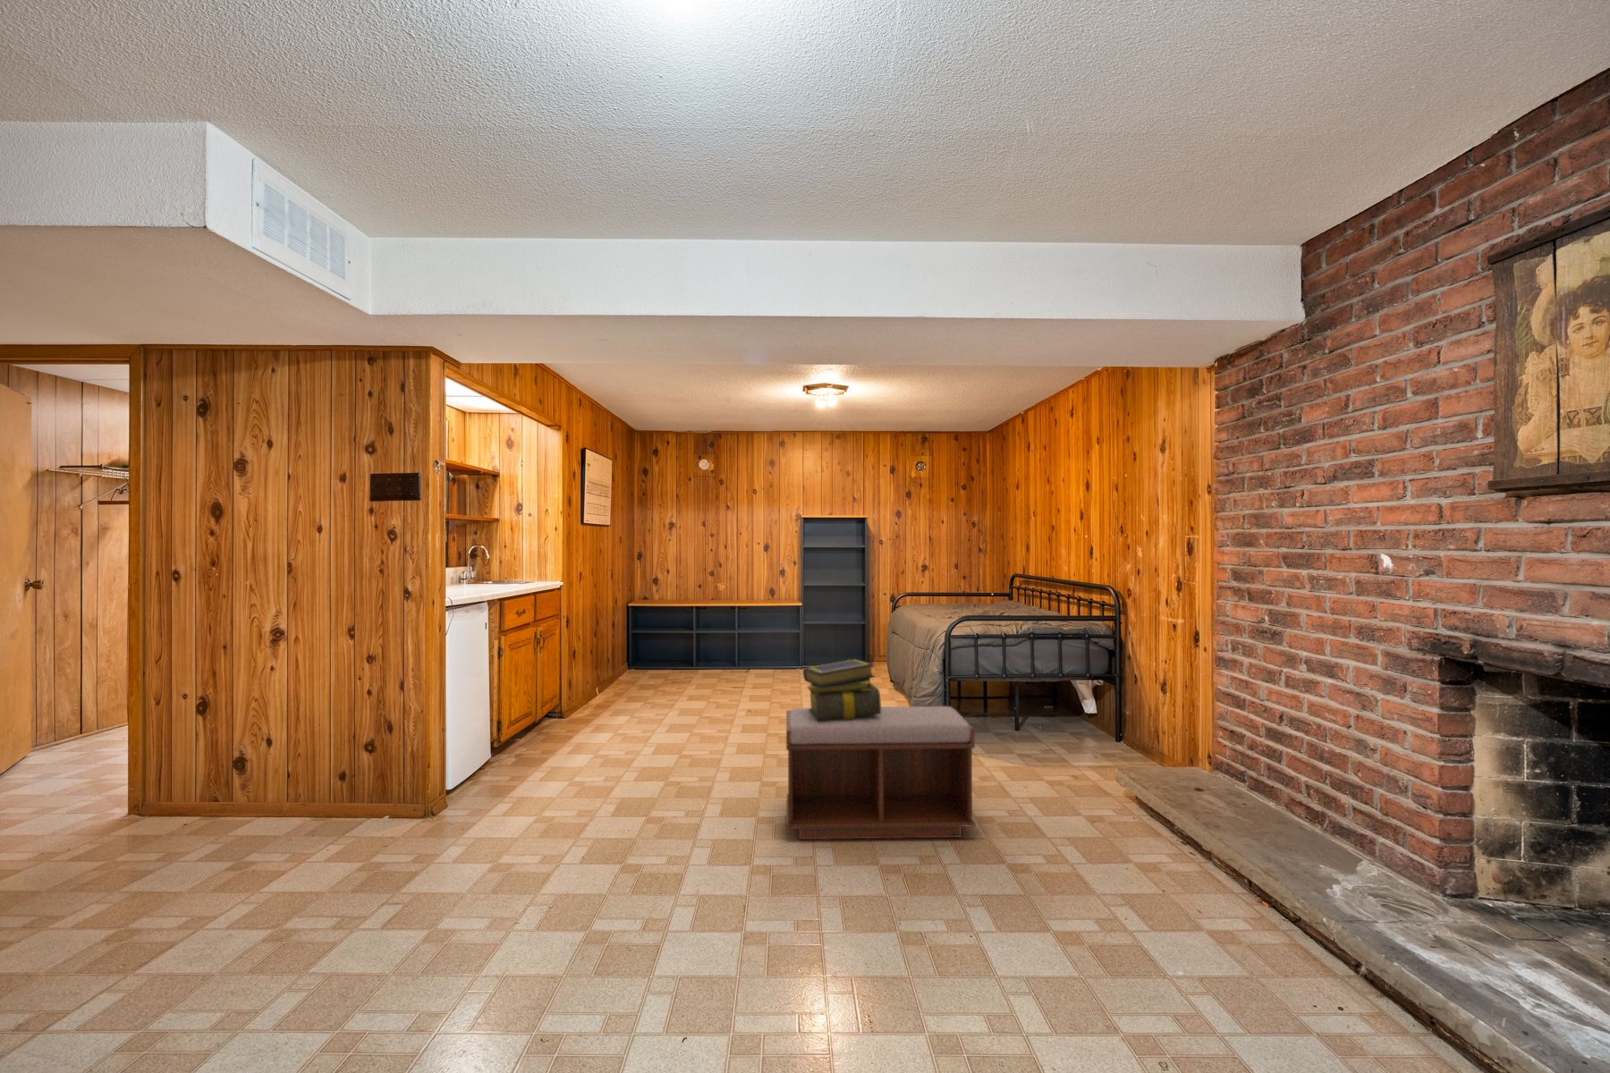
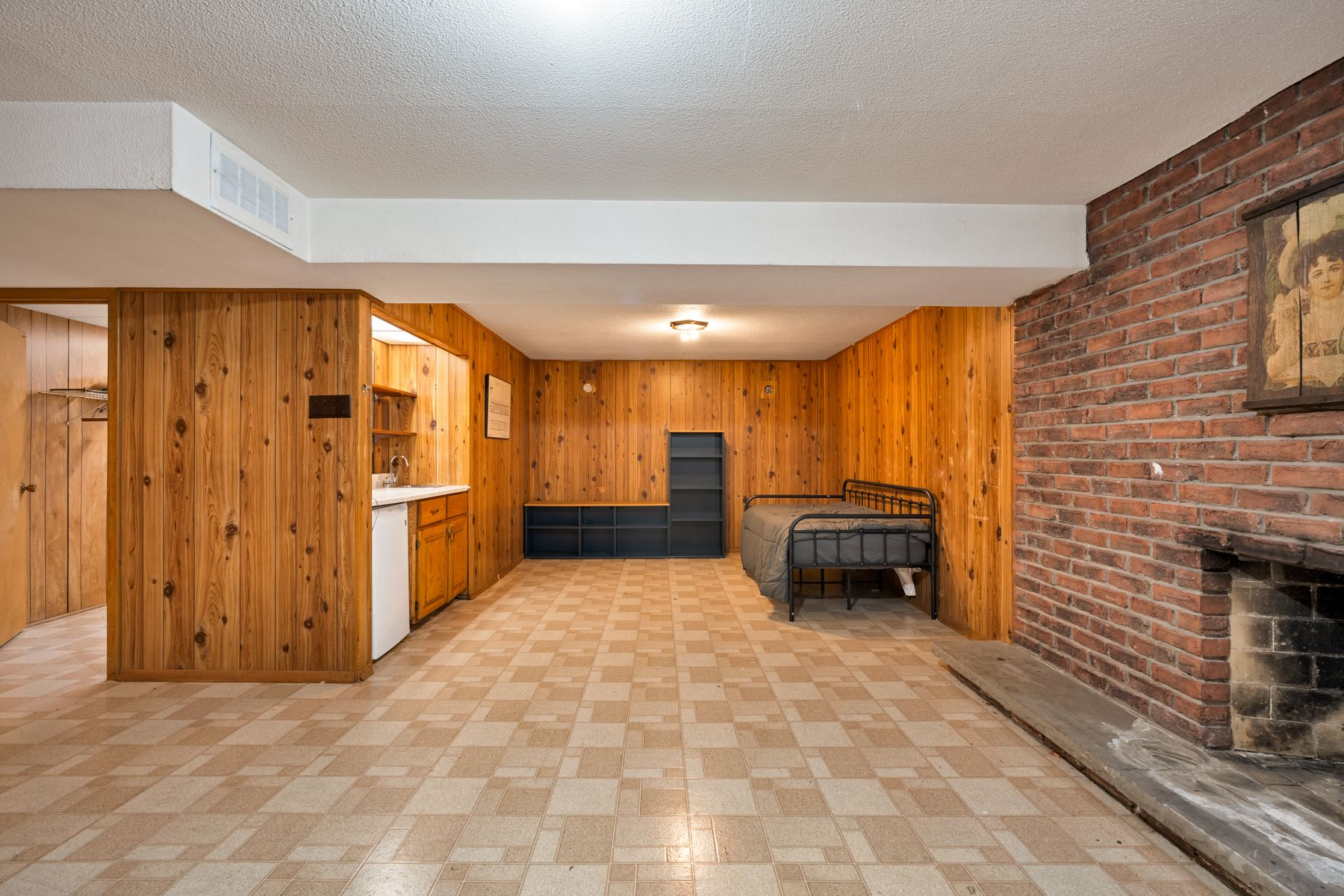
- stack of books [803,659,882,720]
- bench [786,705,976,841]
